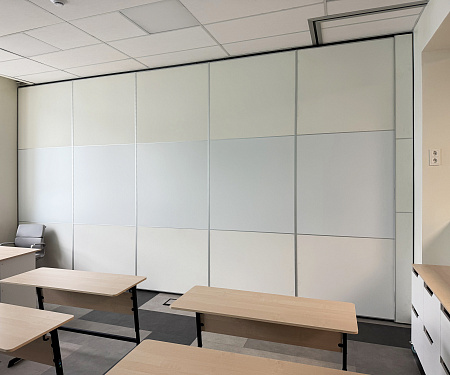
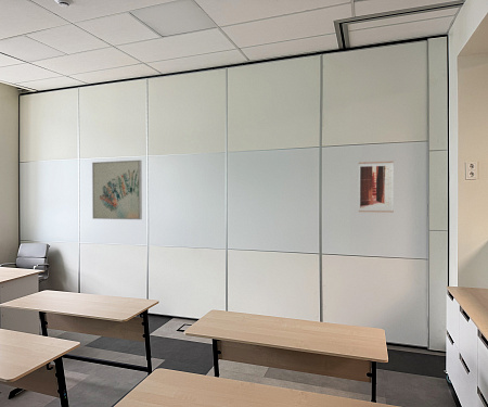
+ wall art [91,160,143,220]
+ wall art [358,161,395,213]
